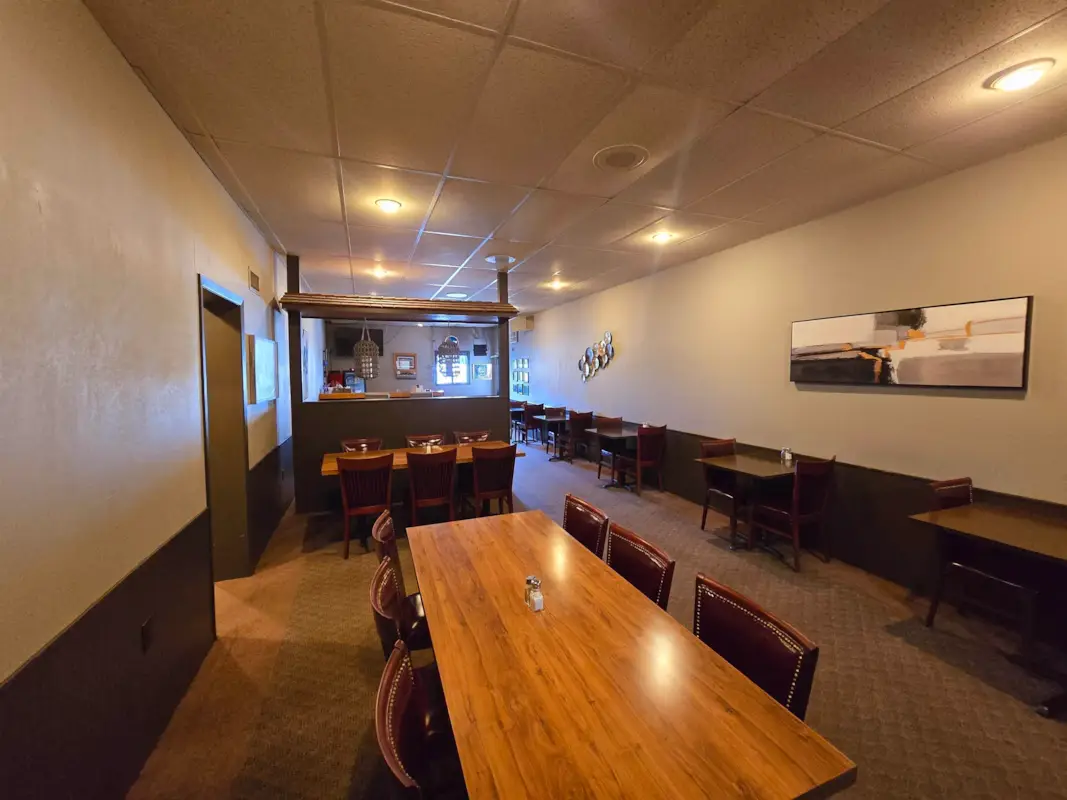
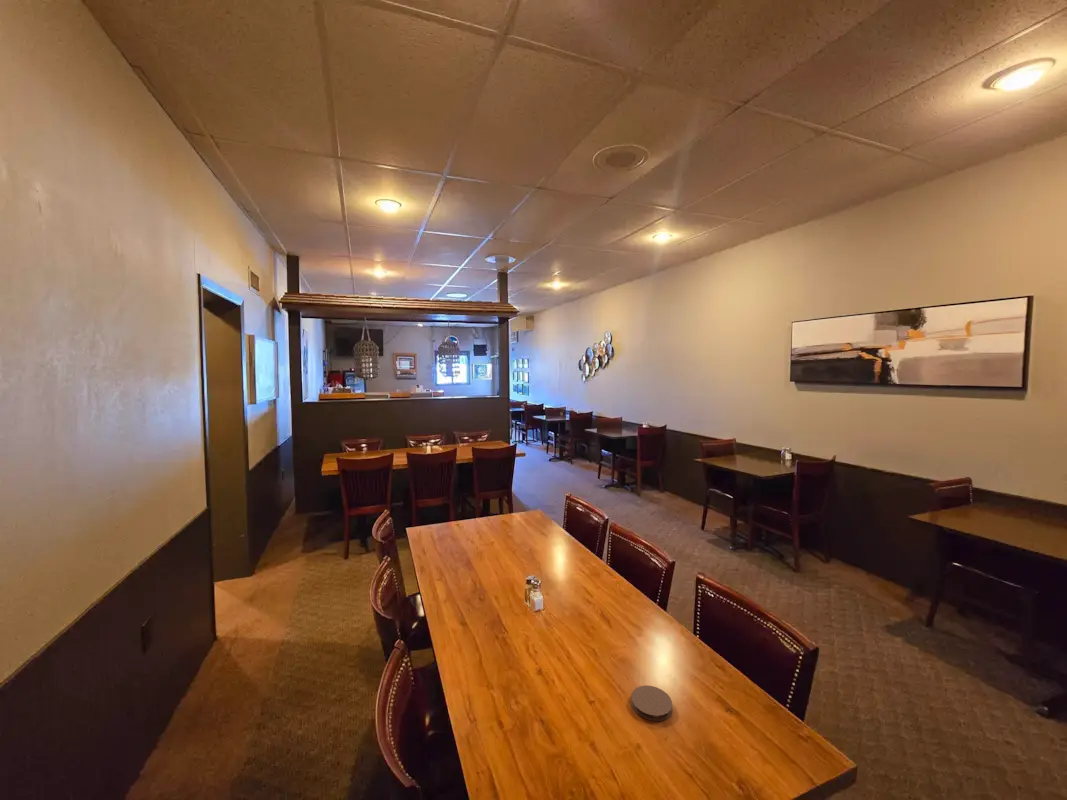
+ coaster [630,684,673,722]
